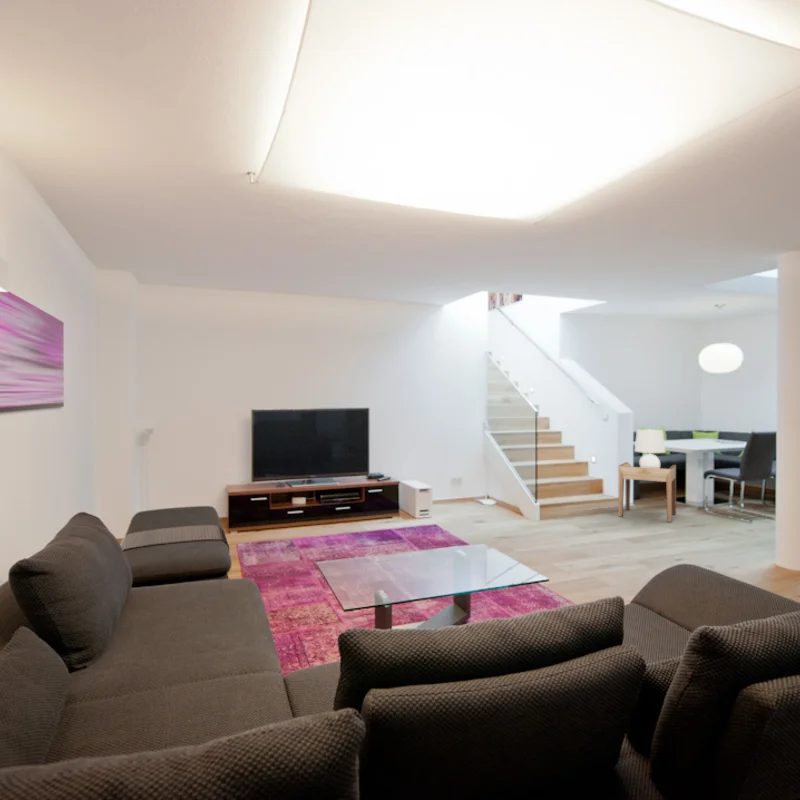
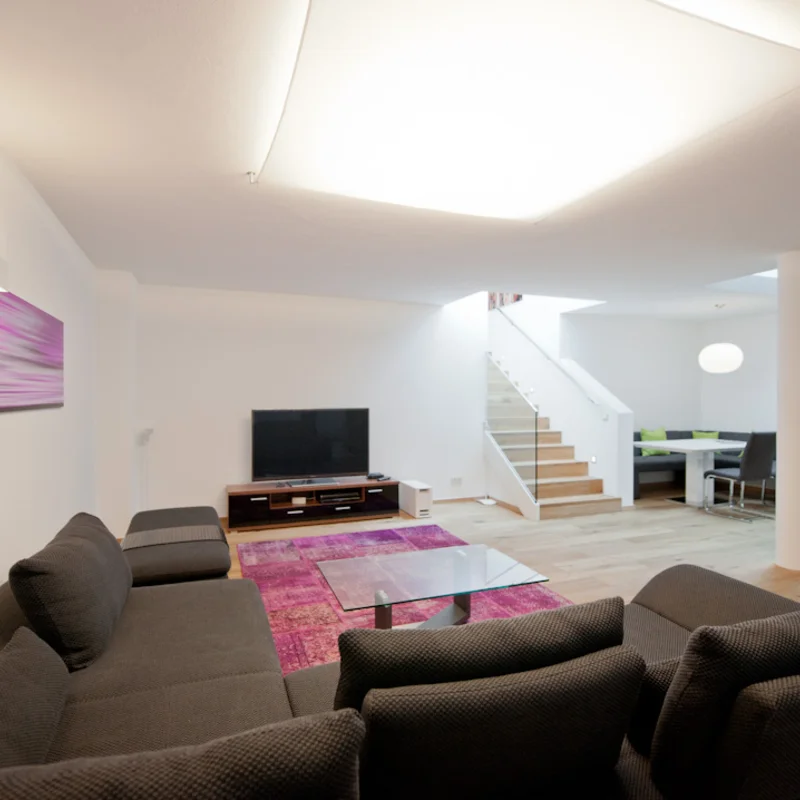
- side table [618,461,677,523]
- table lamp [634,428,667,468]
